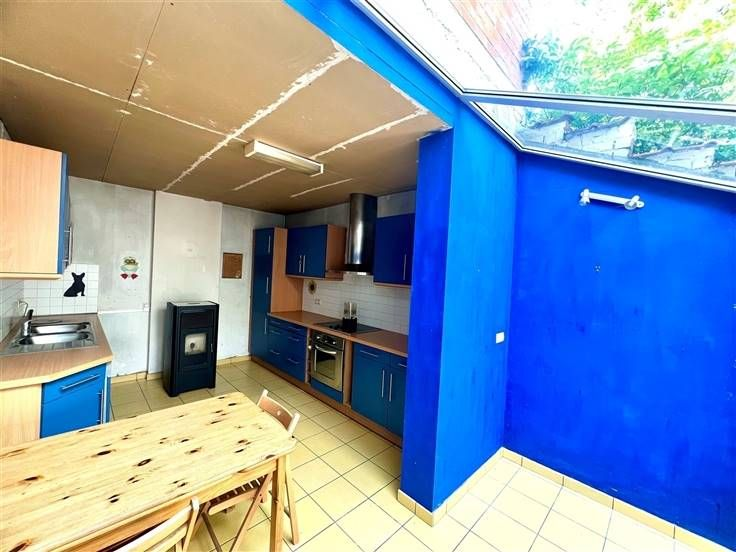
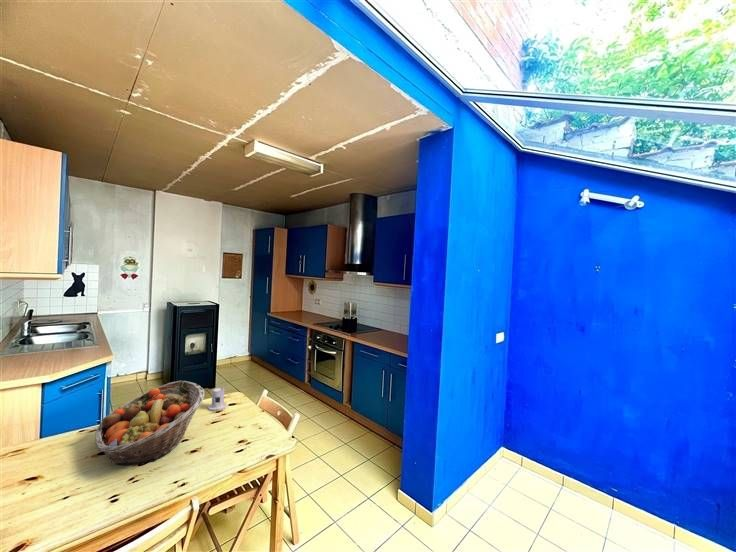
+ candle [207,386,227,412]
+ fruit basket [94,380,206,466]
